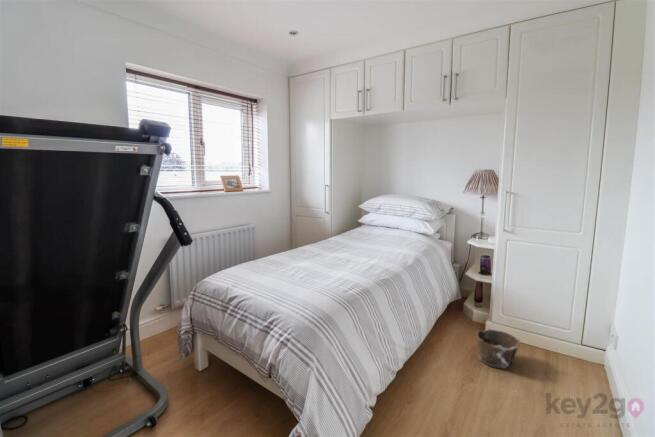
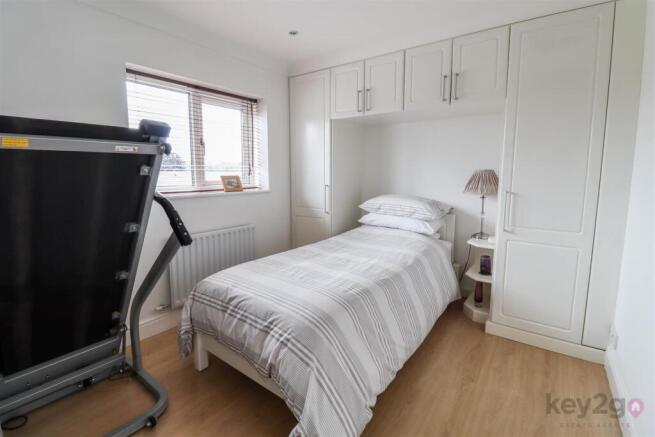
- clay pot [475,328,521,370]
